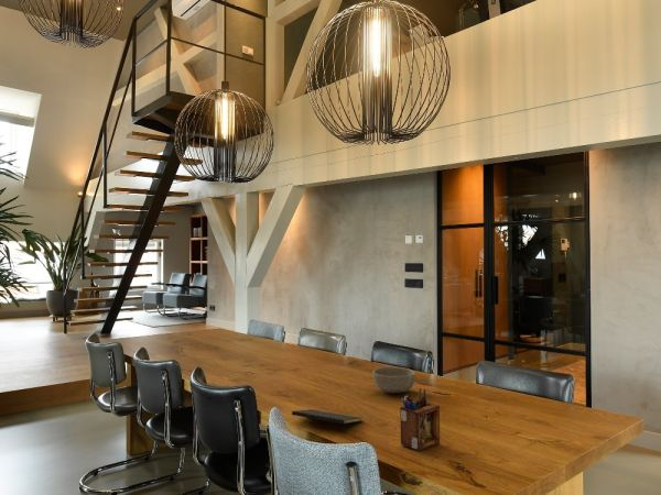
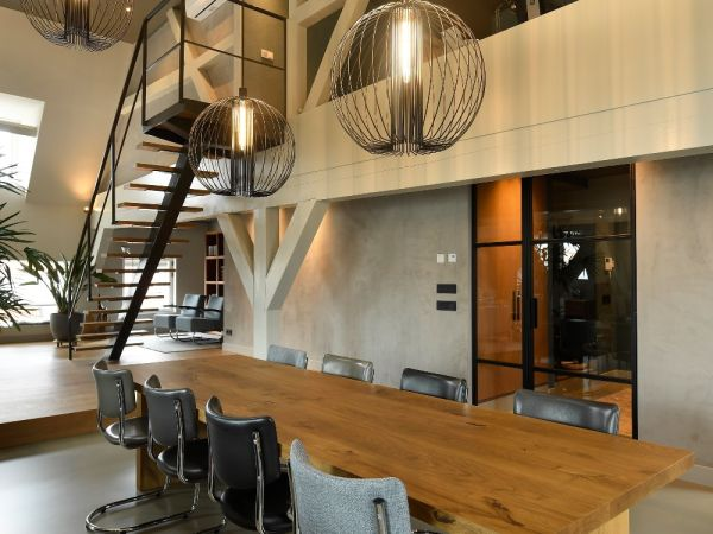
- bowl [371,366,416,394]
- notepad [291,408,364,433]
- desk organizer [399,387,441,452]
